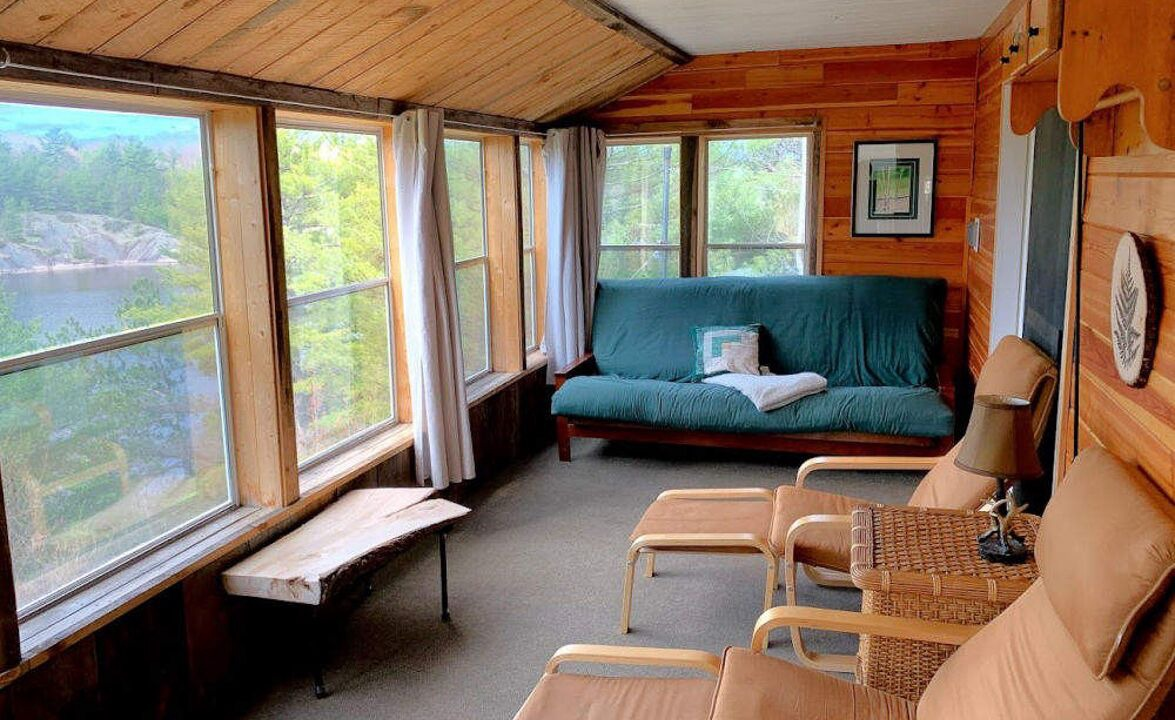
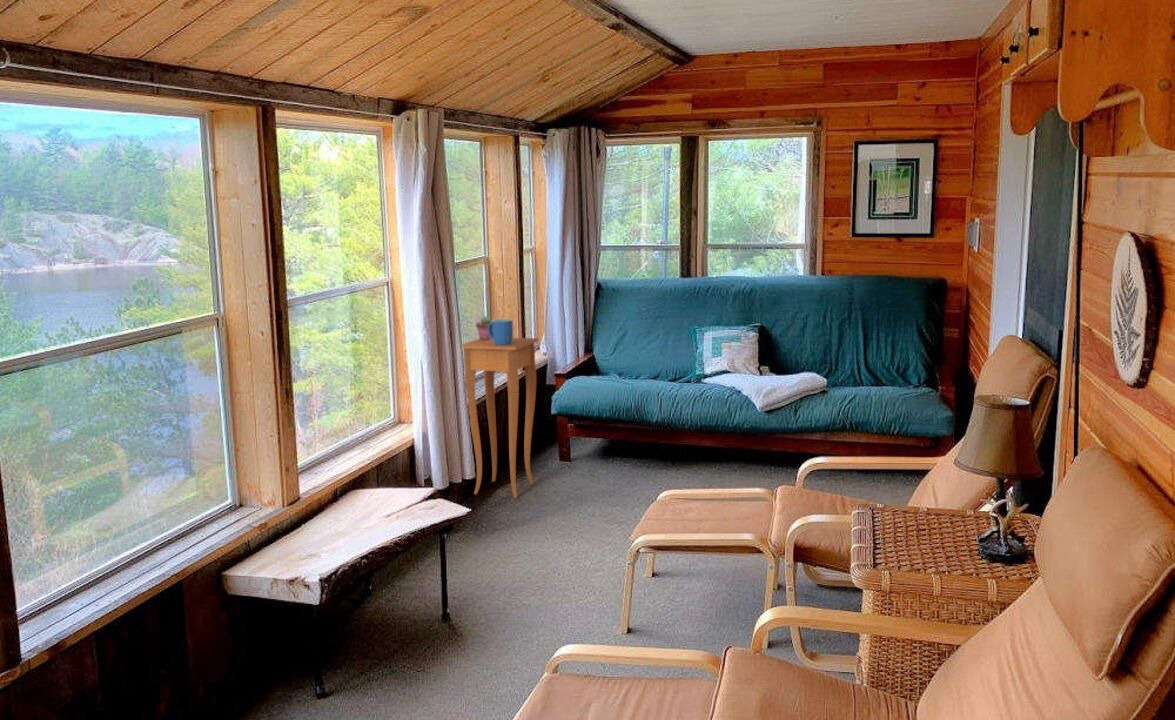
+ mug [488,318,514,346]
+ potted succulent [475,315,493,340]
+ side table [461,337,539,499]
